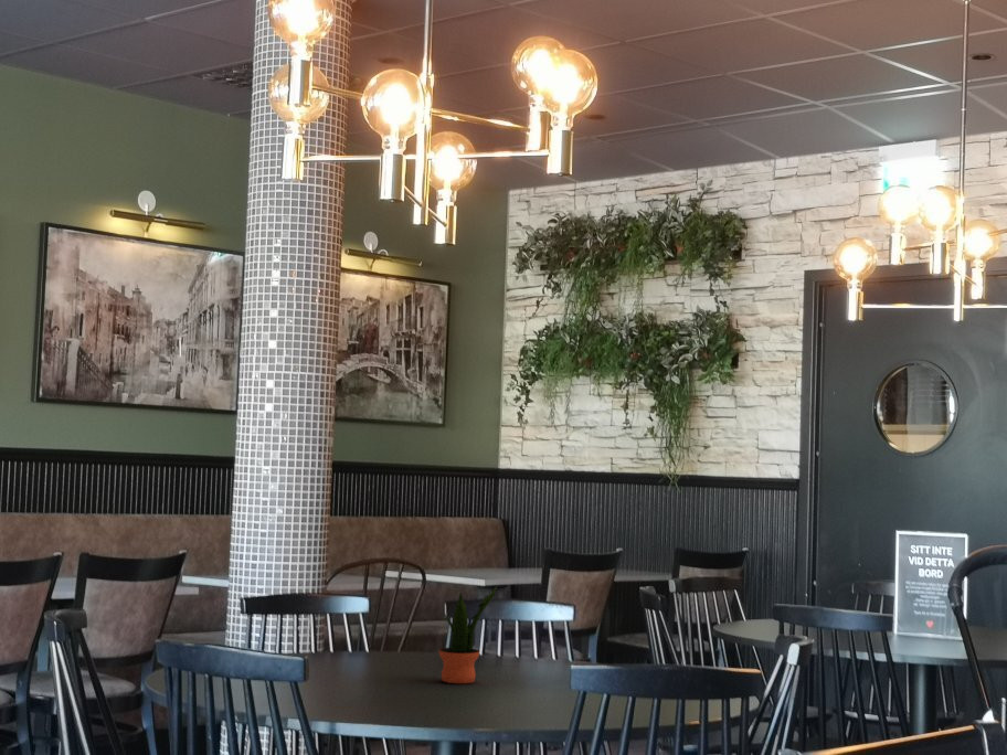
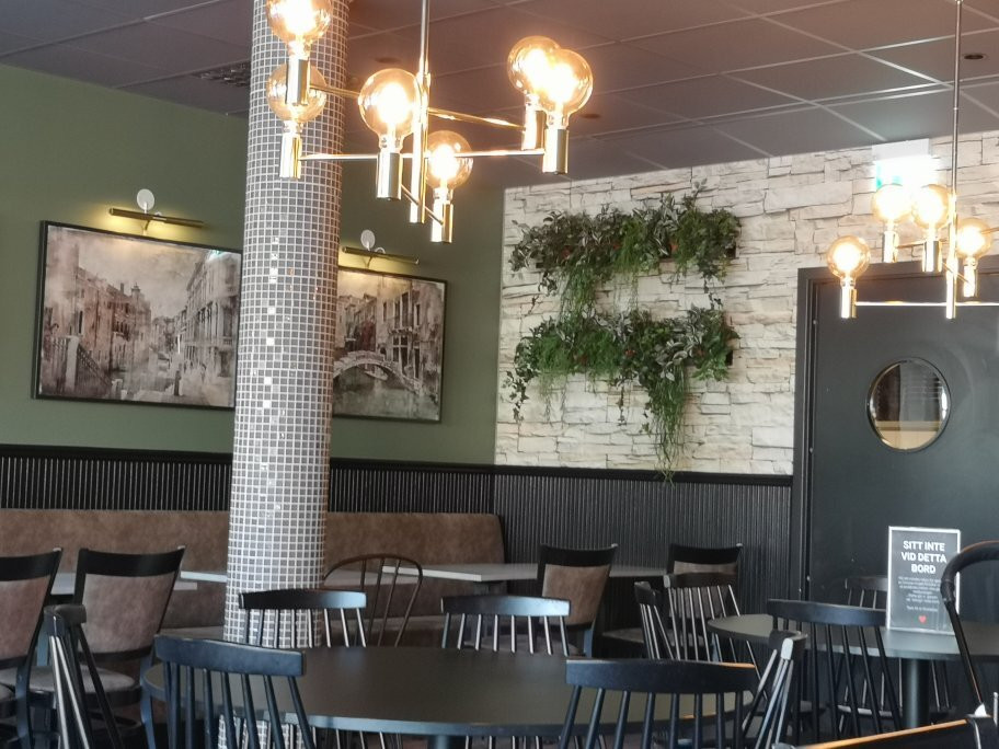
- potted plant [438,584,499,684]
